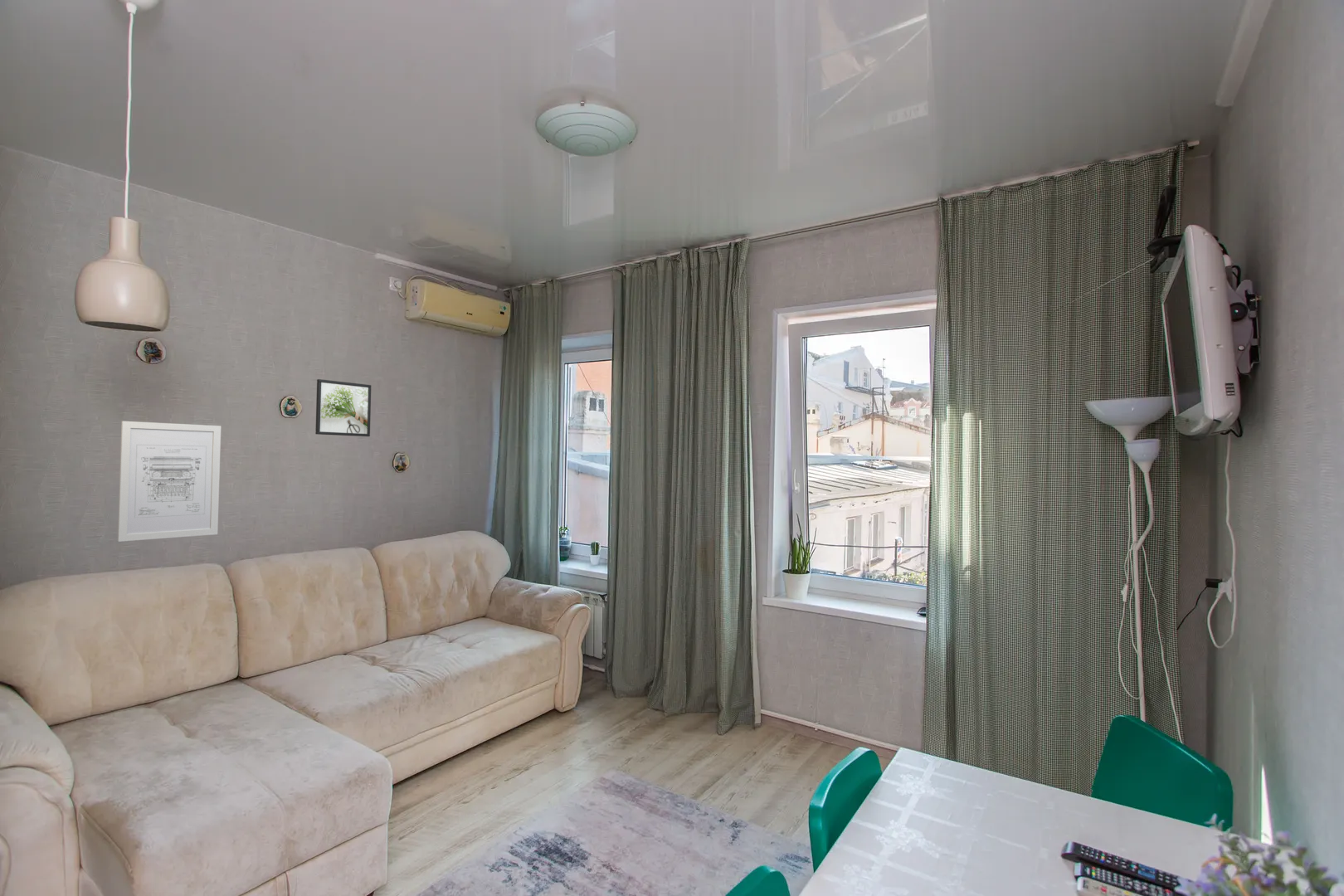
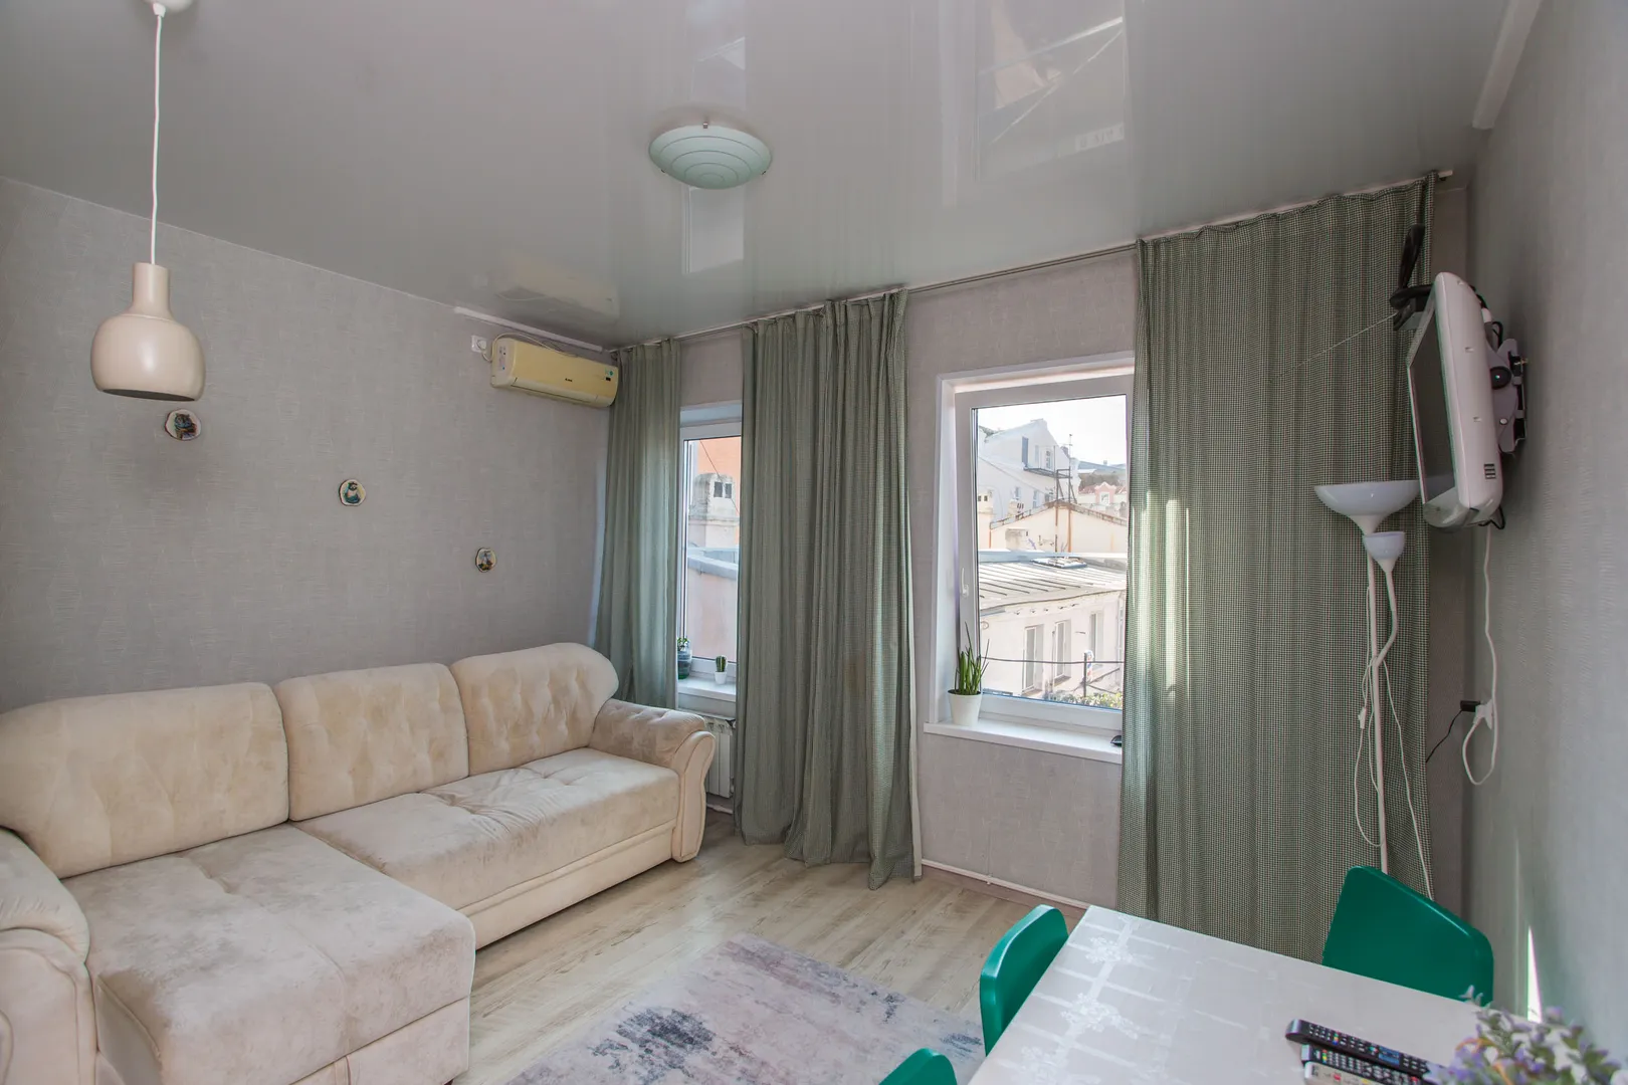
- wall art [117,421,222,543]
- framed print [314,378,372,437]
